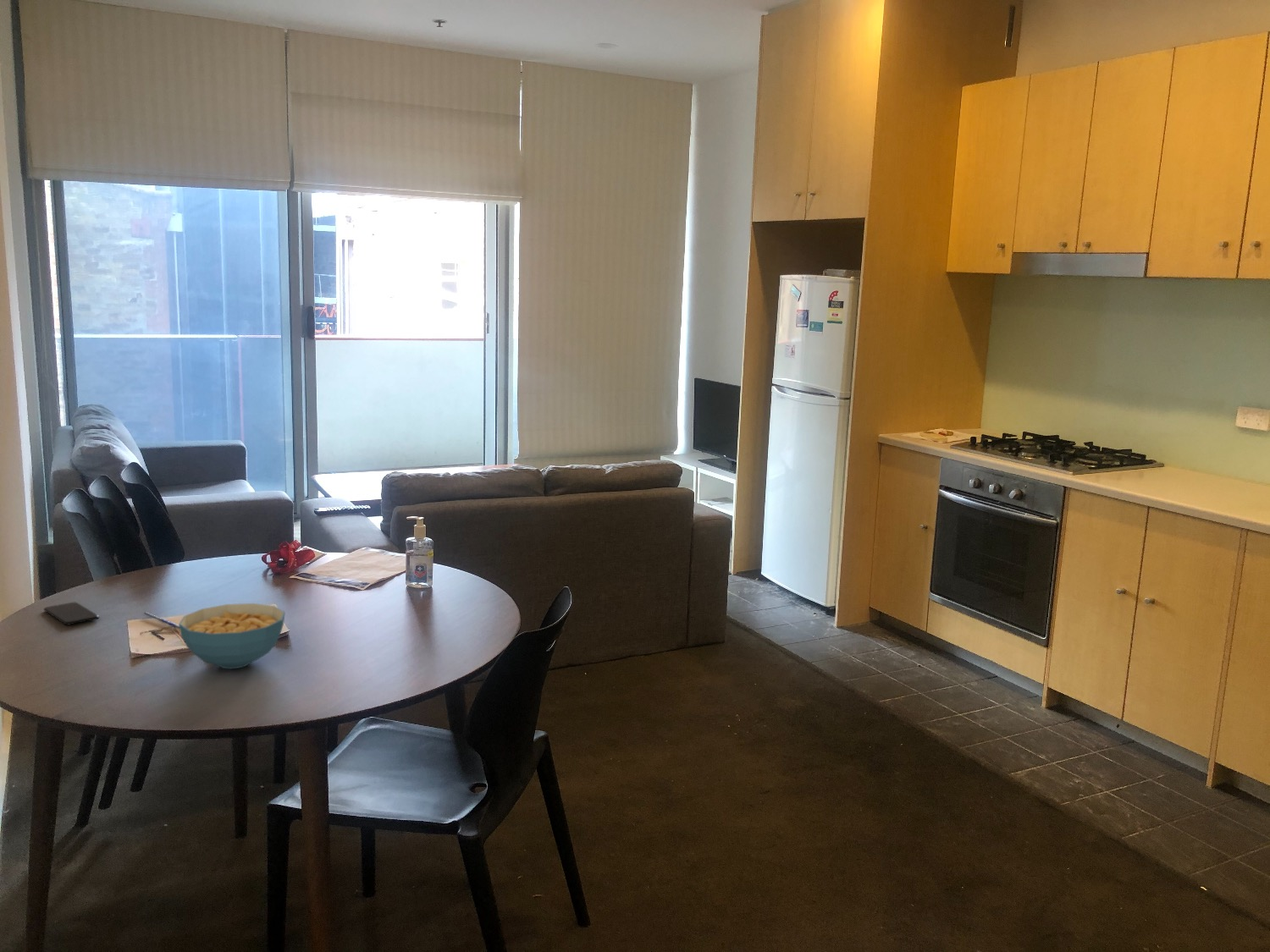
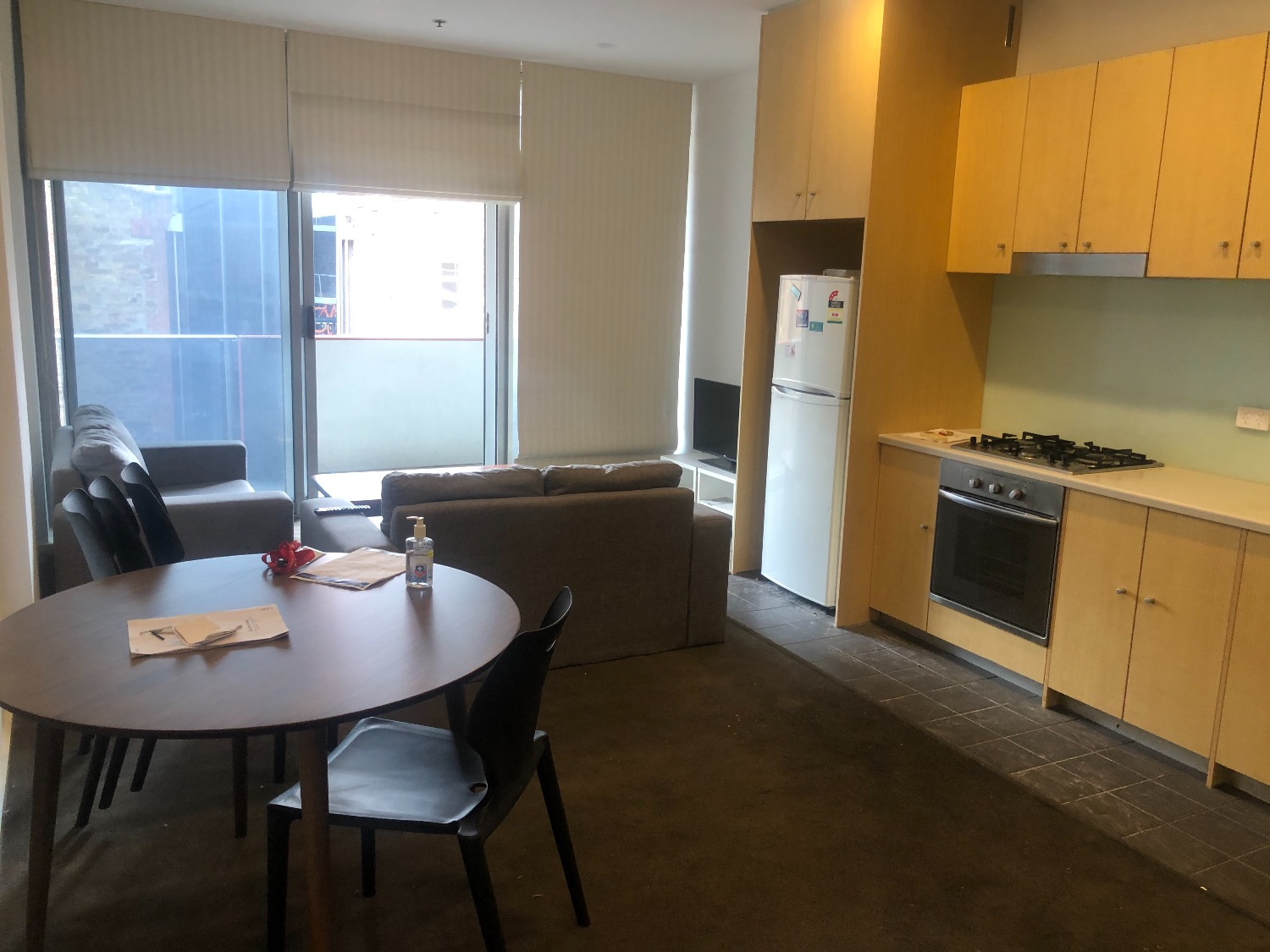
- smartphone [43,602,100,625]
- cereal bowl [178,603,286,669]
- pen [141,611,179,630]
